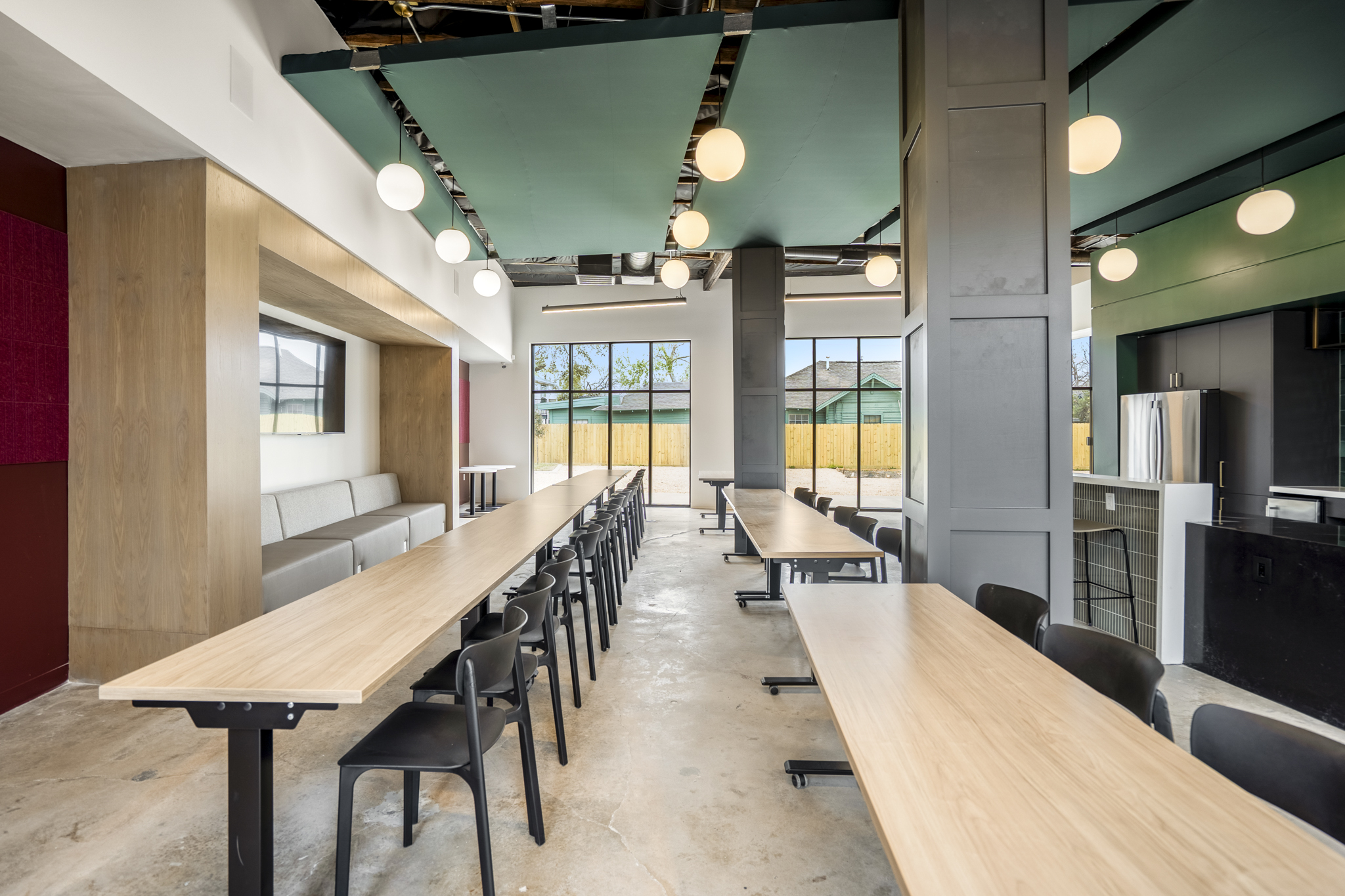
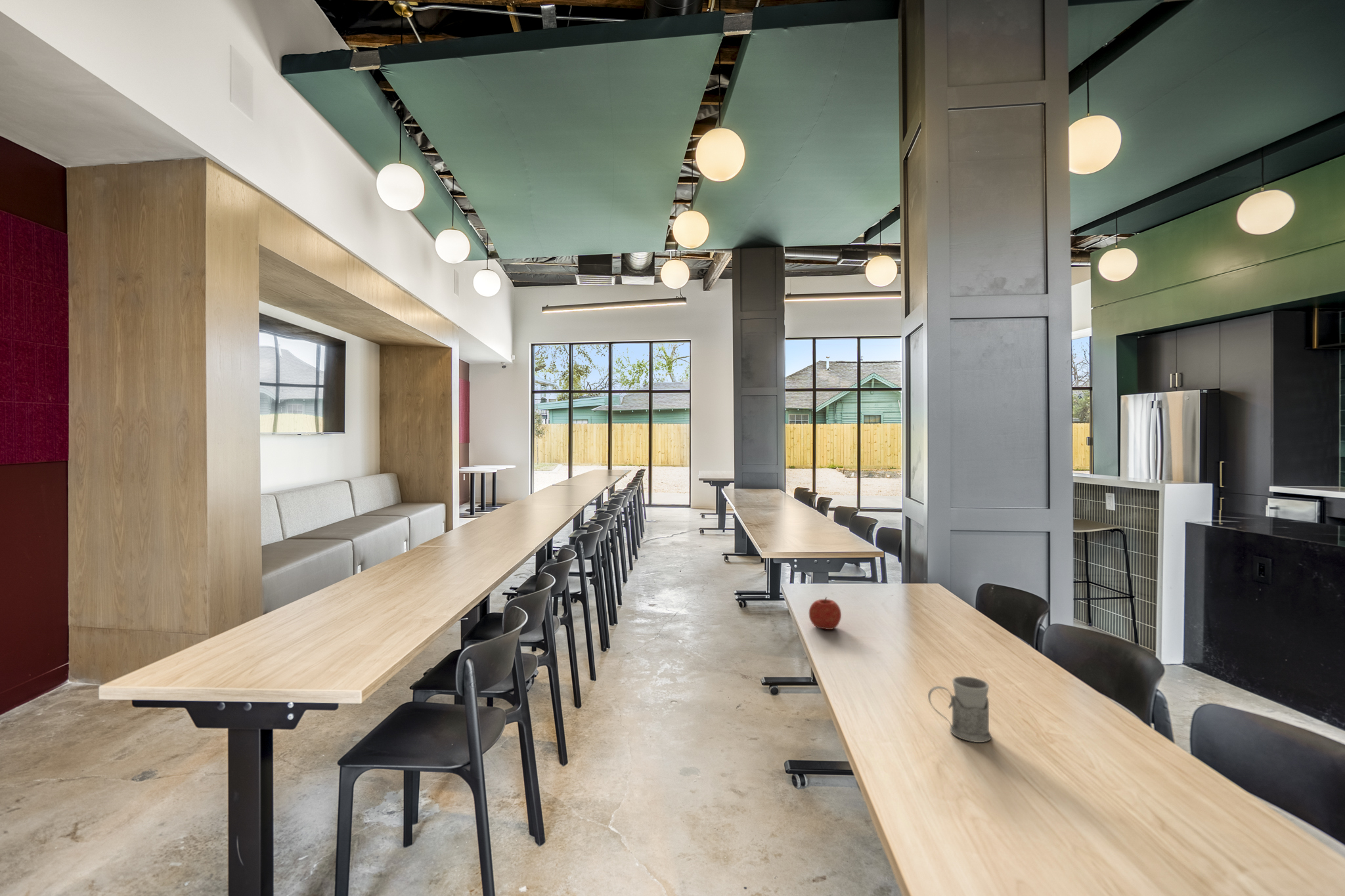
+ fruit [808,596,842,630]
+ mug [927,675,992,743]
